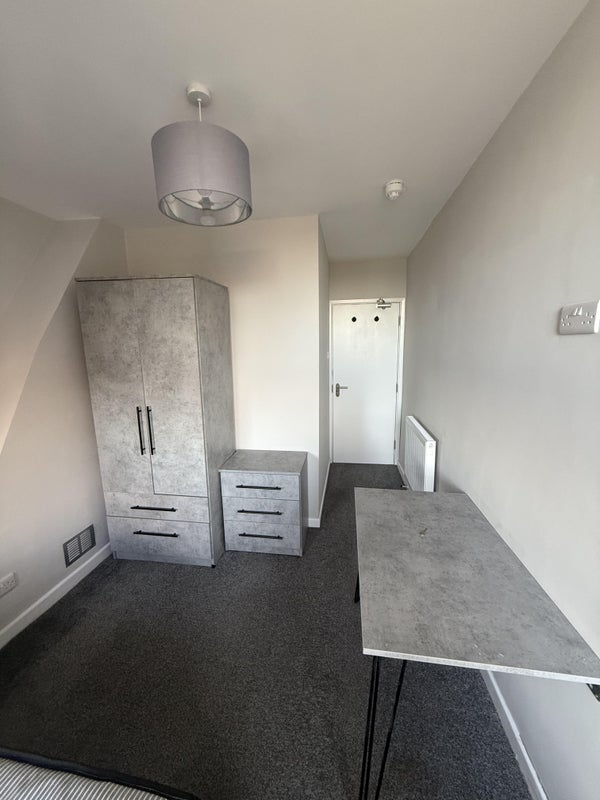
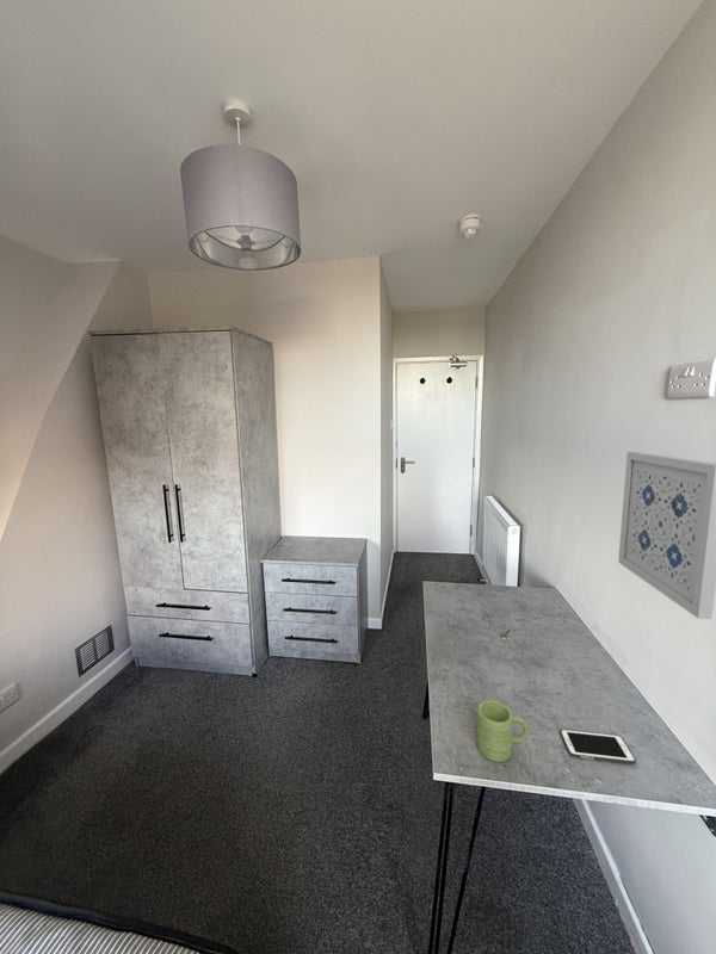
+ mug [475,699,530,763]
+ wall art [617,451,716,620]
+ cell phone [558,729,637,766]
